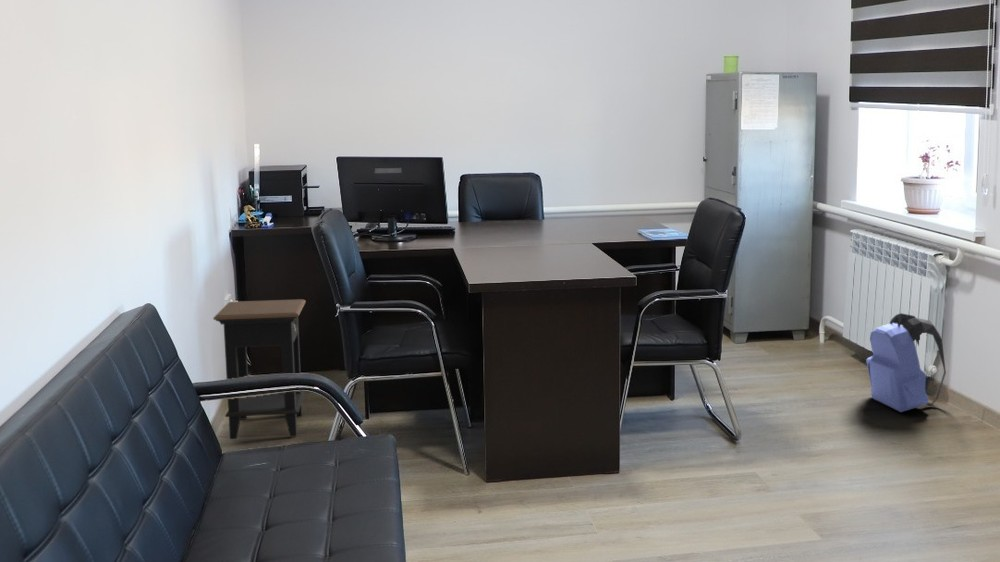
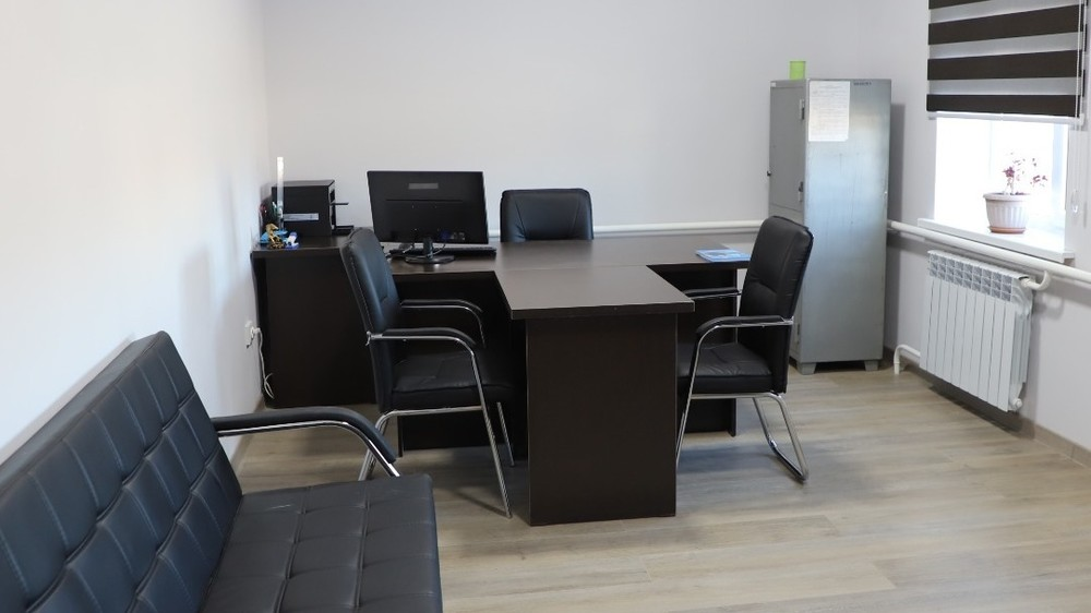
- backpack [865,312,947,413]
- side table [212,298,307,440]
